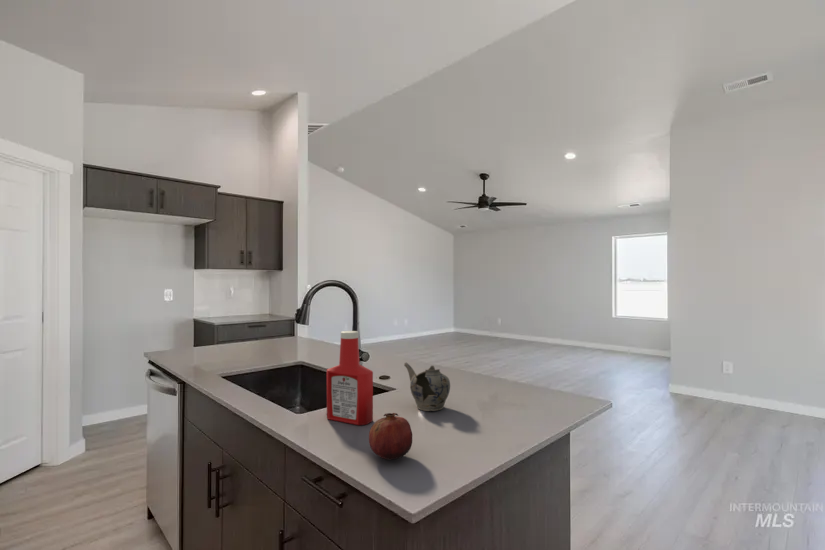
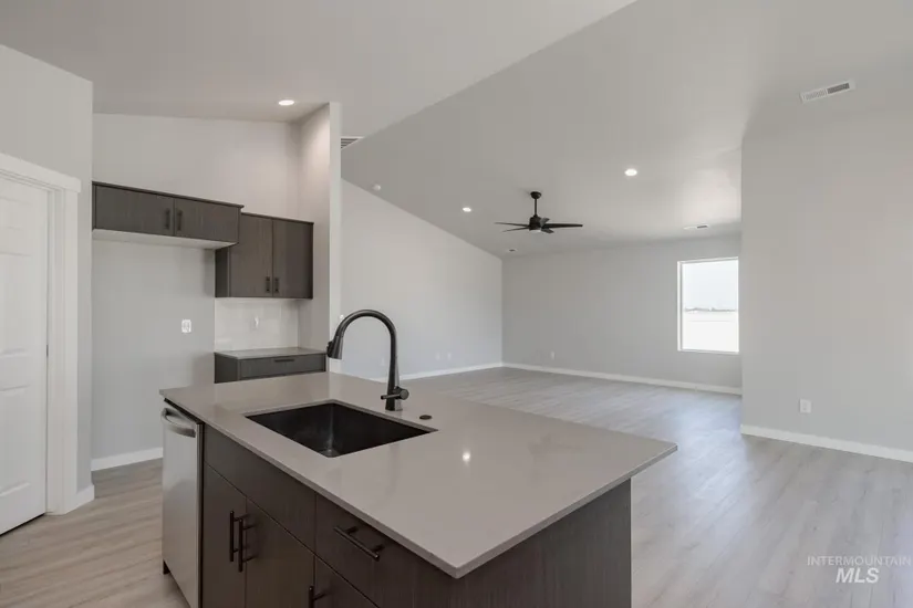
- teapot [403,362,451,412]
- soap bottle [326,330,374,426]
- fruit [368,412,413,460]
